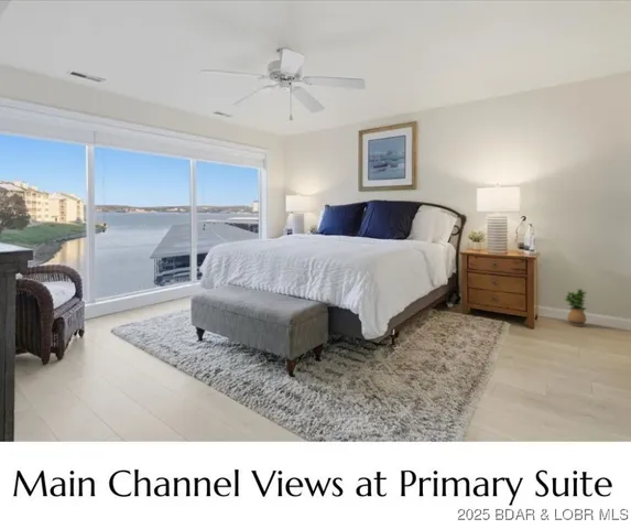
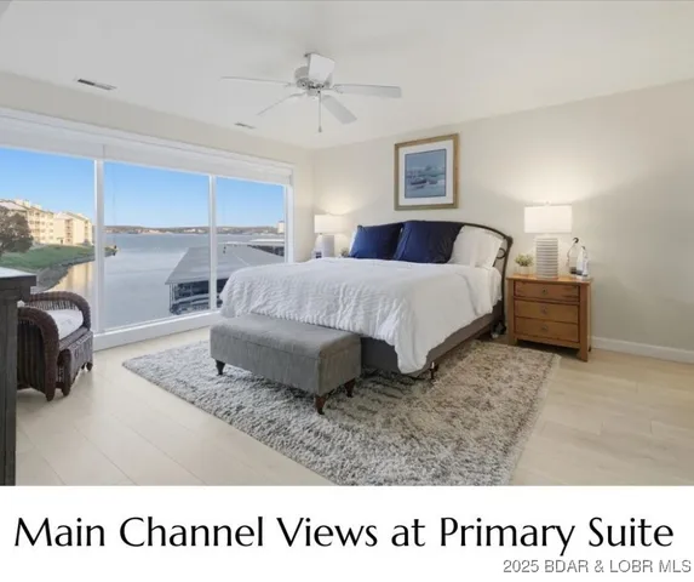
- potted plant [563,288,588,327]
